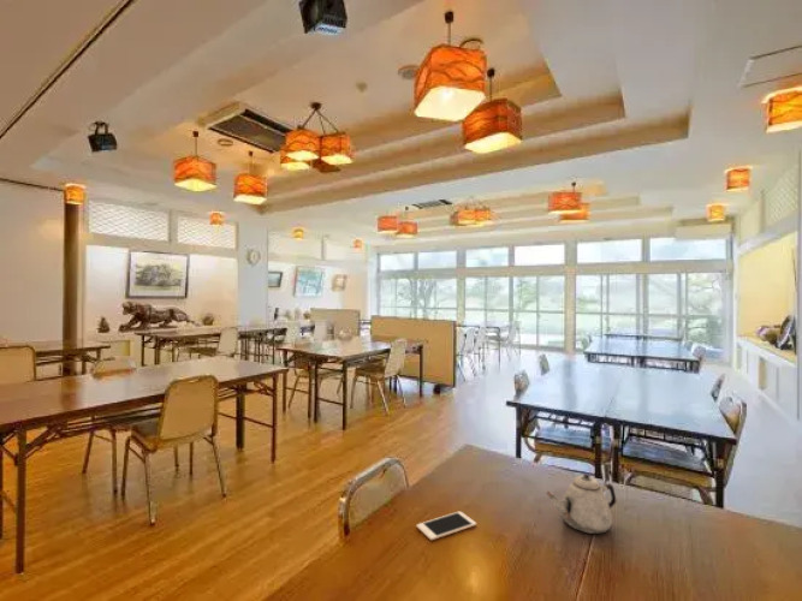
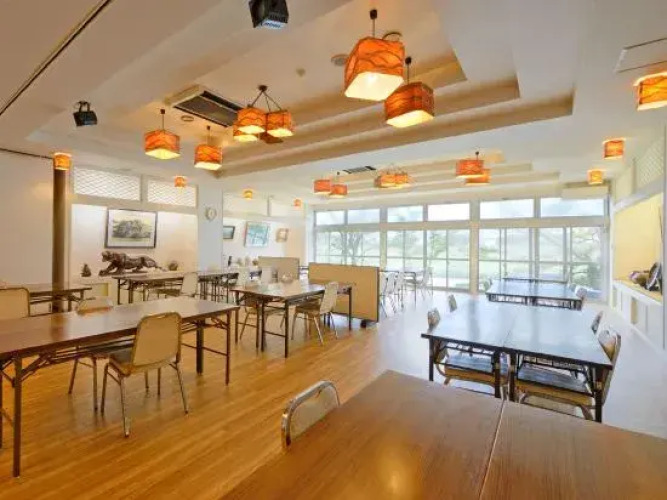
- teapot [546,472,617,535]
- cell phone [416,510,477,541]
